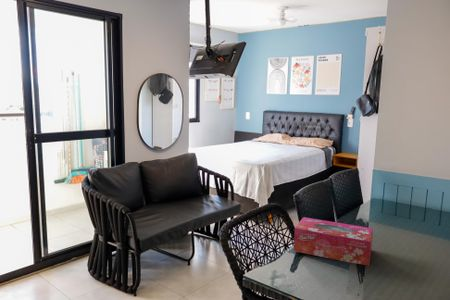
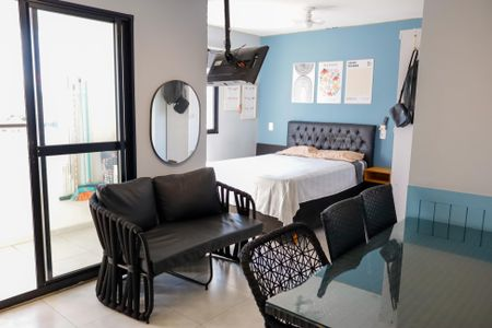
- tissue box [293,216,374,266]
